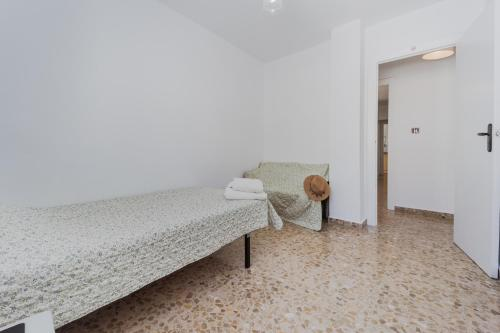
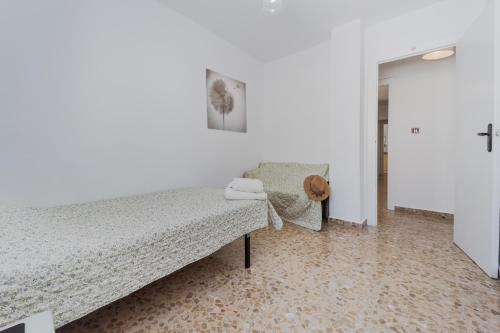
+ wall art [205,68,248,134]
